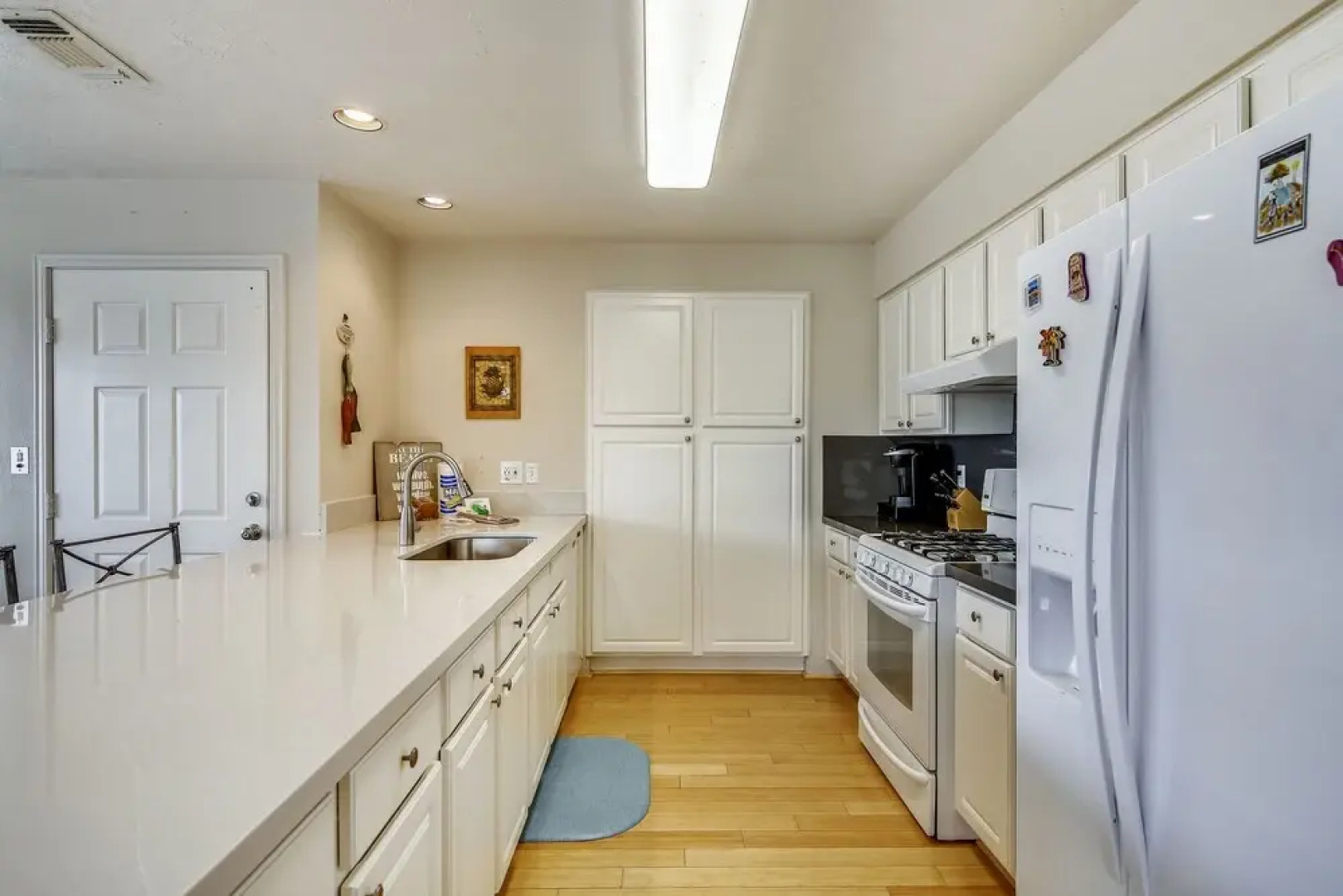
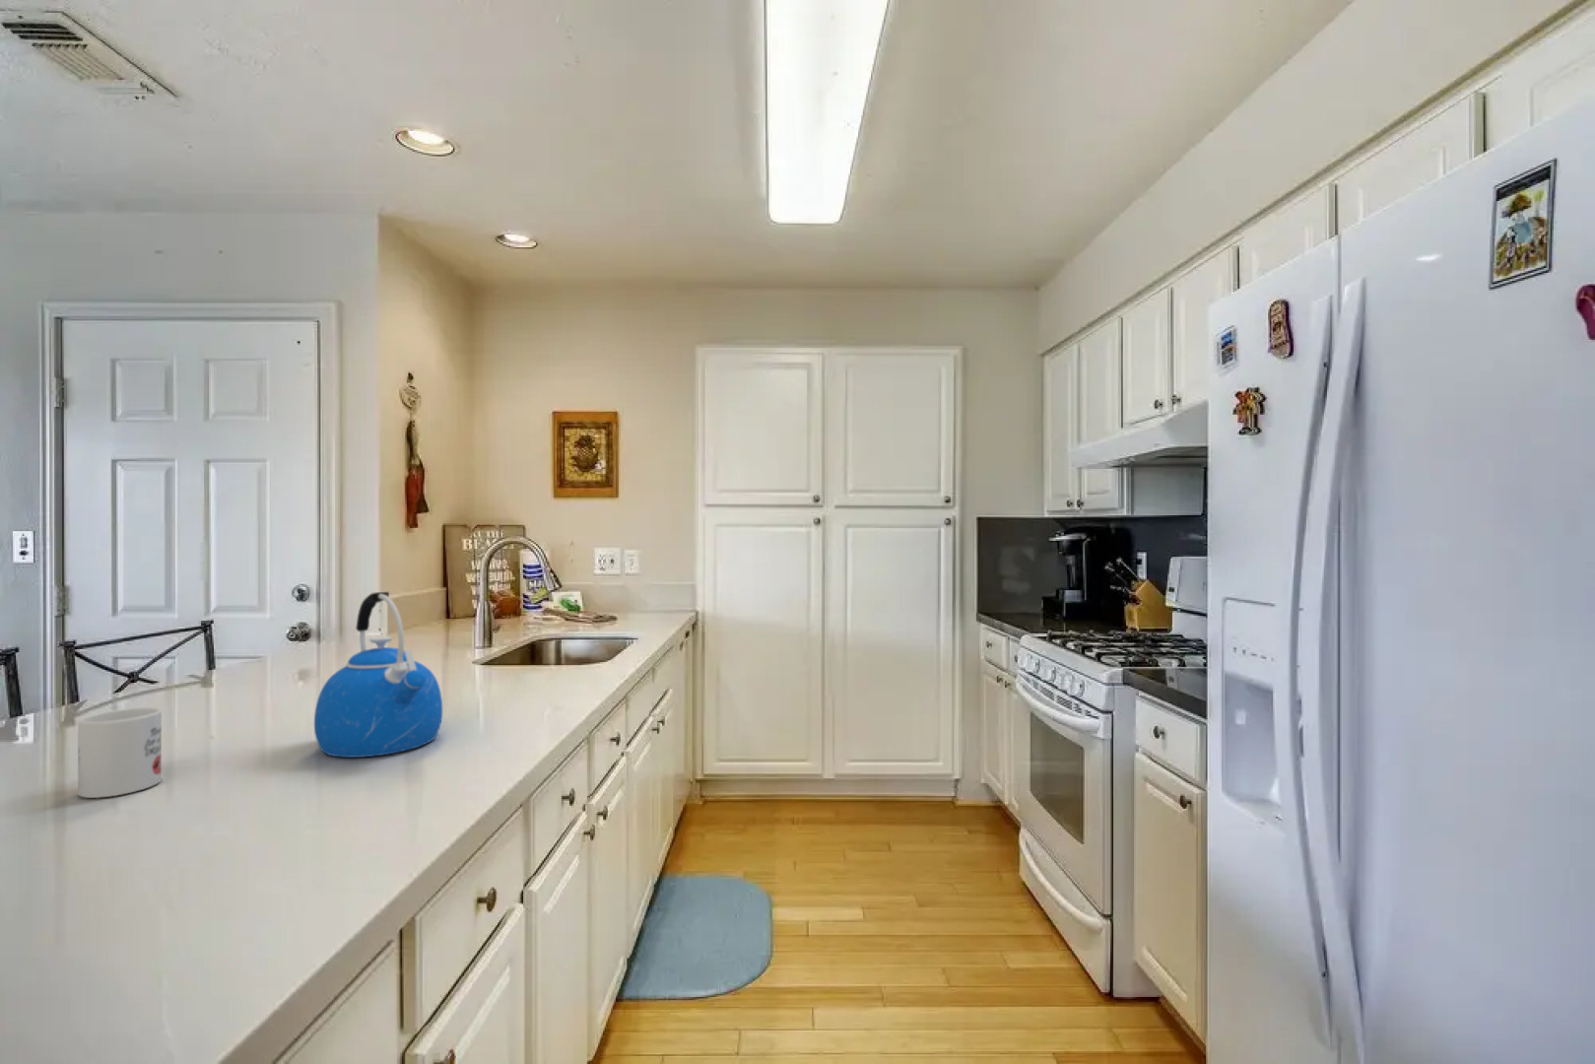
+ kettle [314,591,443,759]
+ mug [77,707,163,799]
